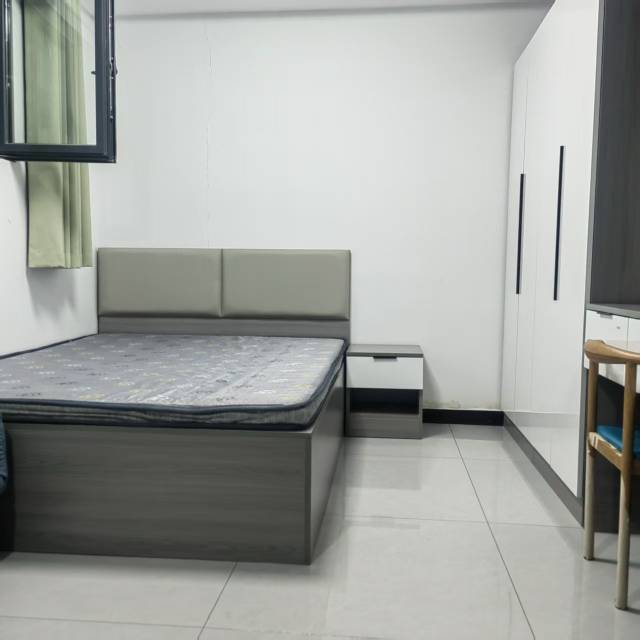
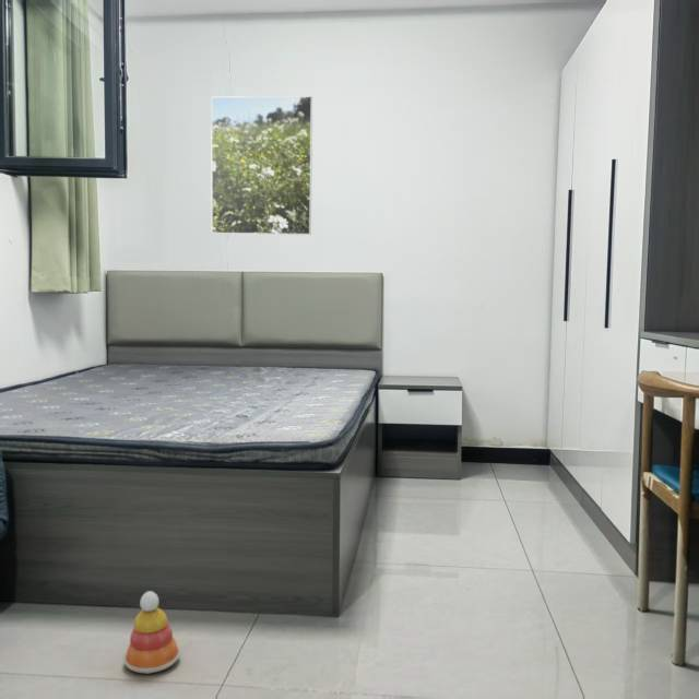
+ stacking toy [122,590,181,675]
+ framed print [210,95,313,236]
